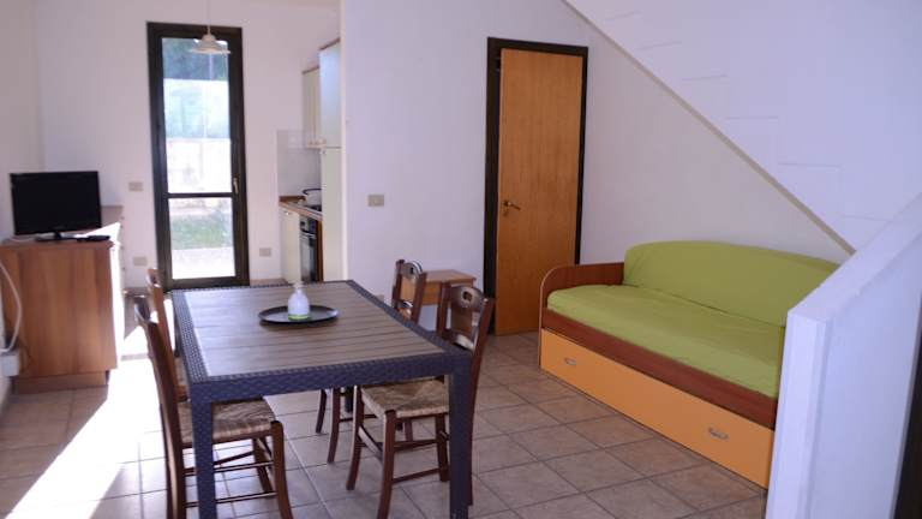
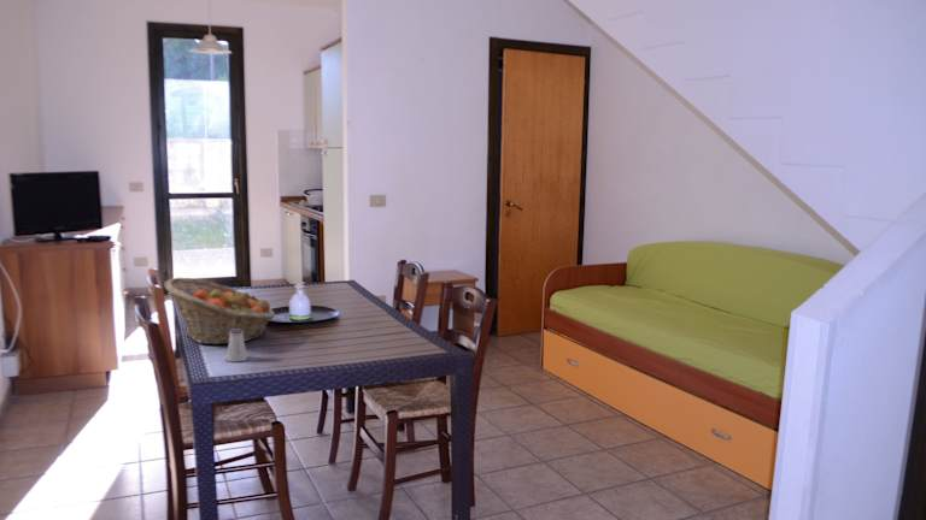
+ saltshaker [225,330,248,362]
+ fruit basket [163,277,276,345]
